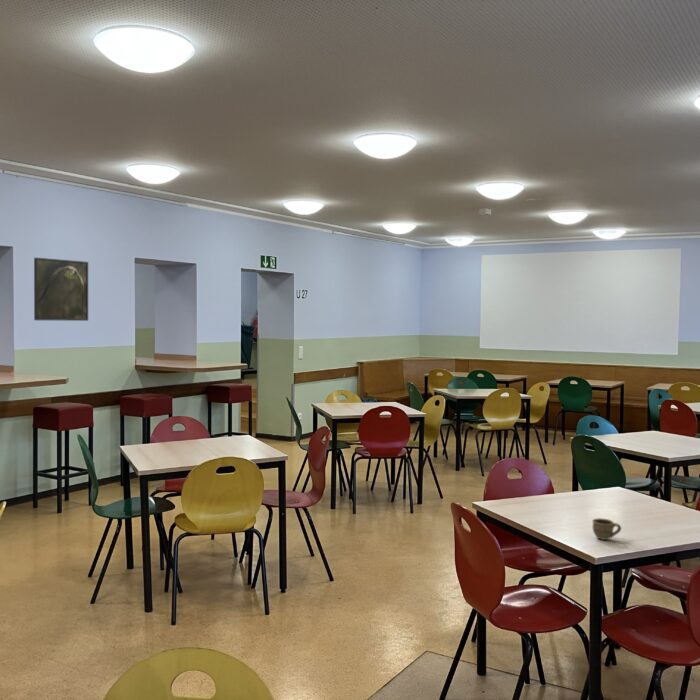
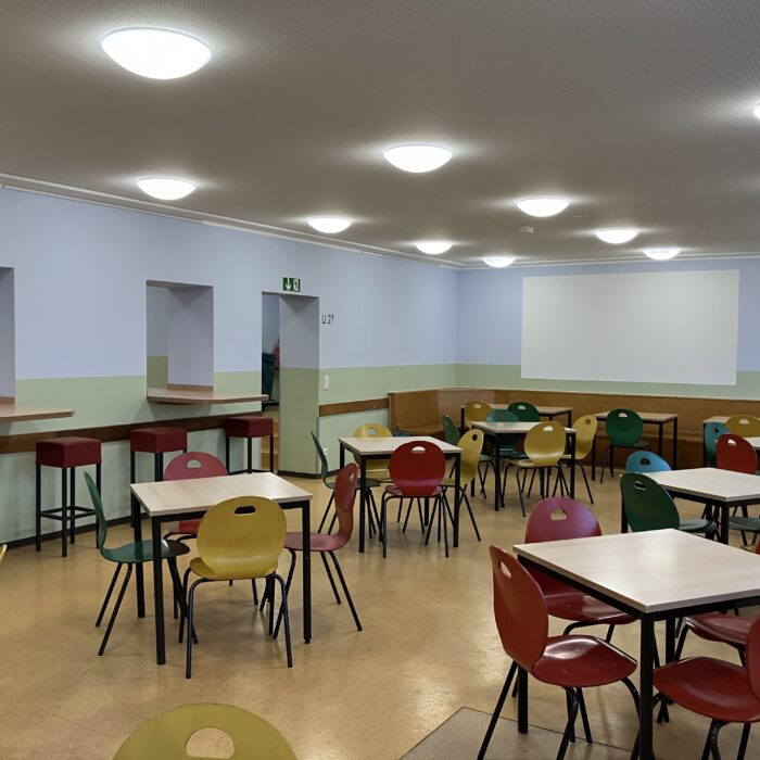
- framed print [33,257,89,322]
- cup [591,517,622,541]
